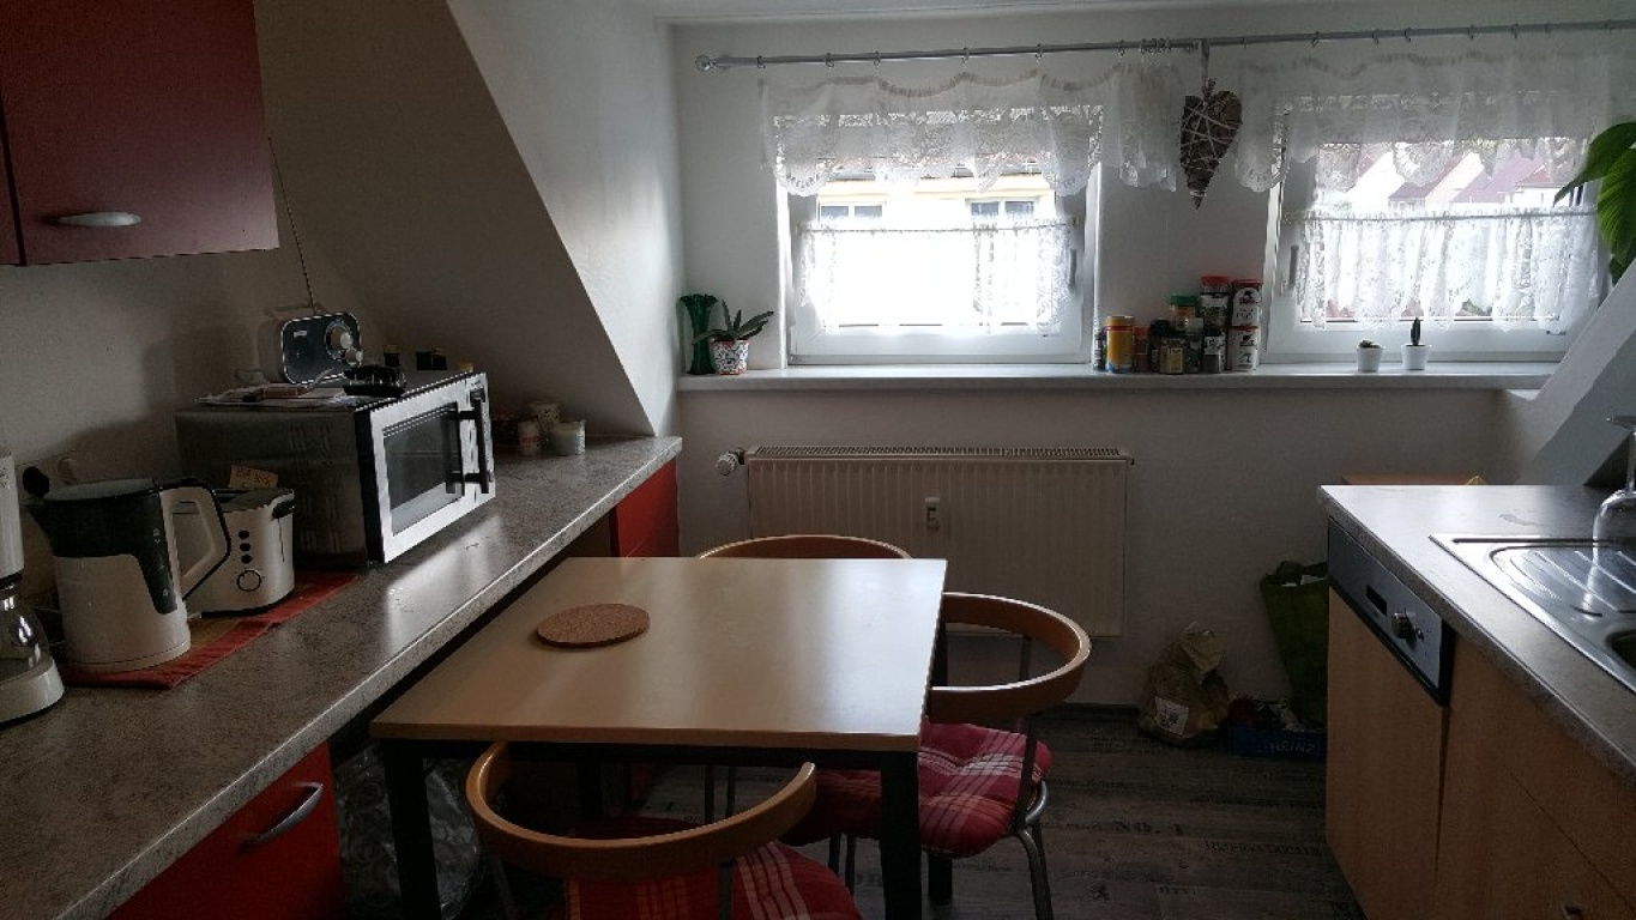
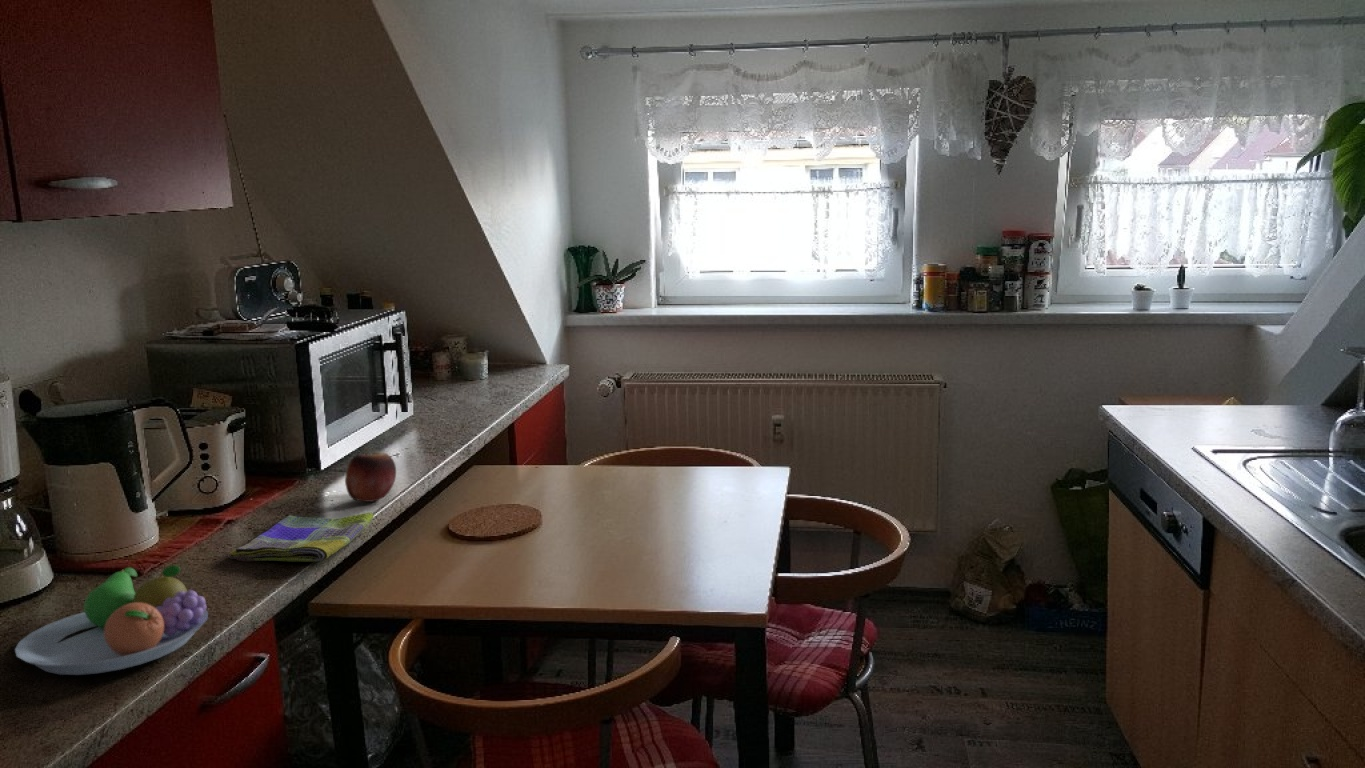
+ dish towel [227,512,374,563]
+ apple [344,451,397,503]
+ fruit bowl [14,564,209,676]
